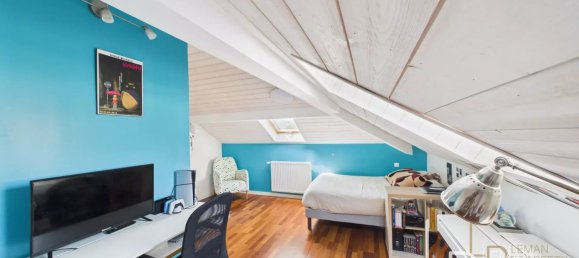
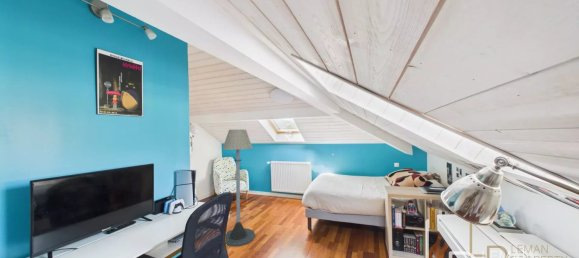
+ floor lamp [222,129,256,247]
